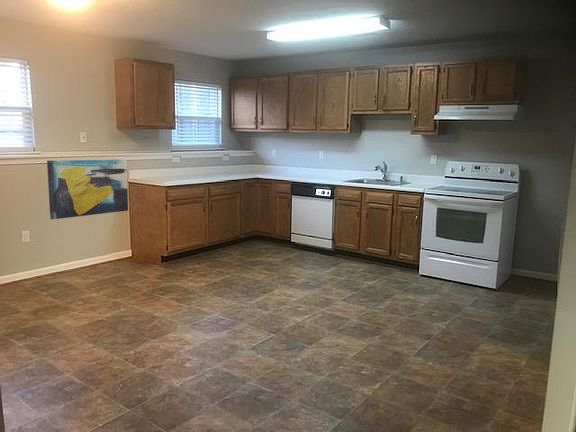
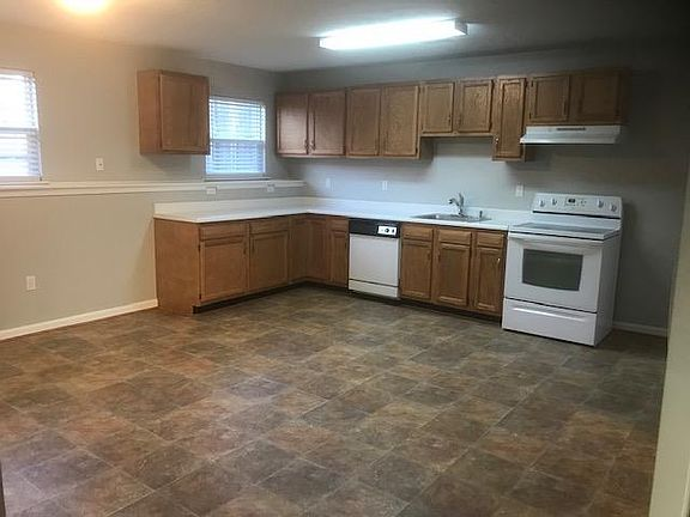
- wall art [46,158,129,220]
